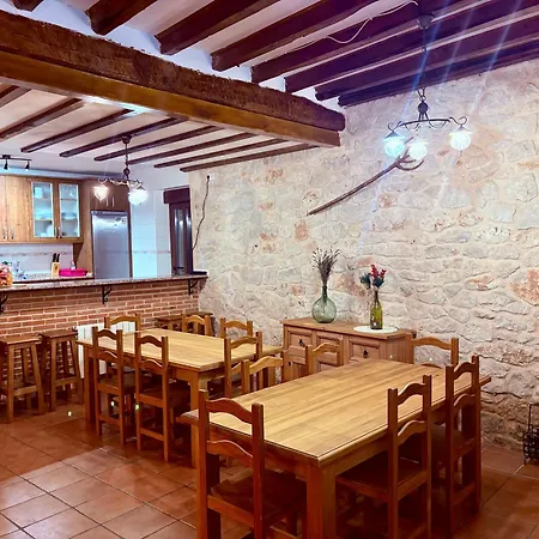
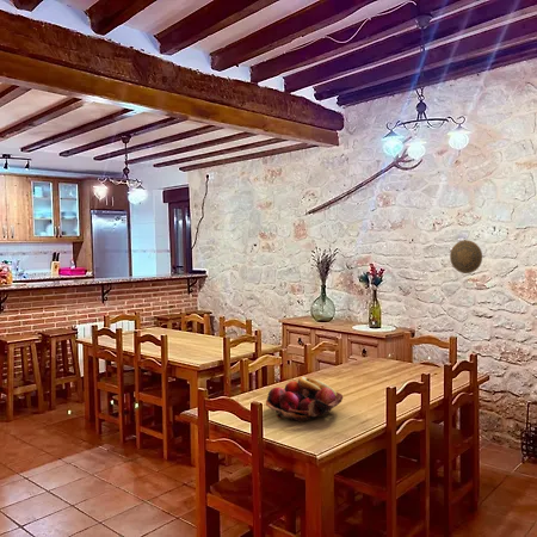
+ fruit basket [265,376,344,422]
+ decorative plate [449,239,483,274]
